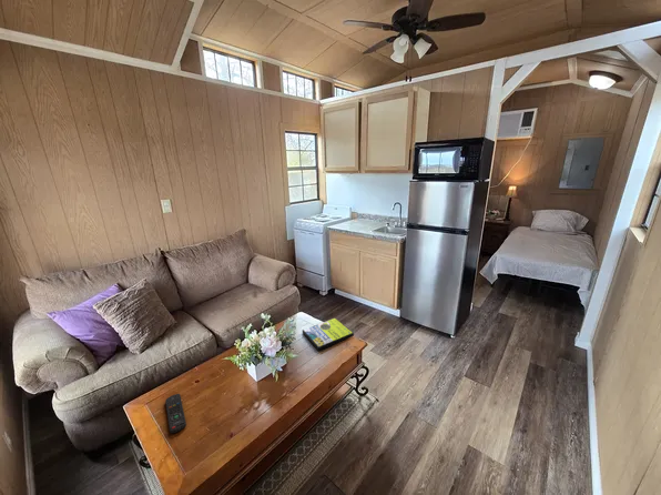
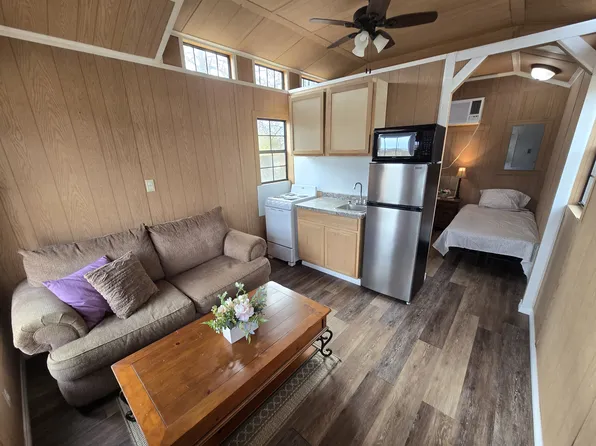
- remote control [164,393,187,434]
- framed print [302,317,355,352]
